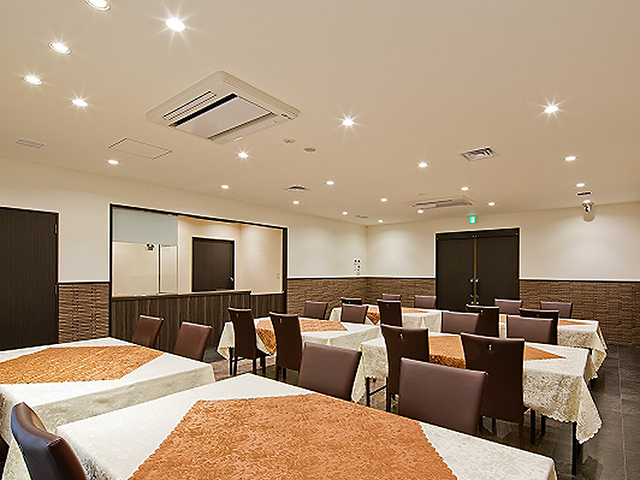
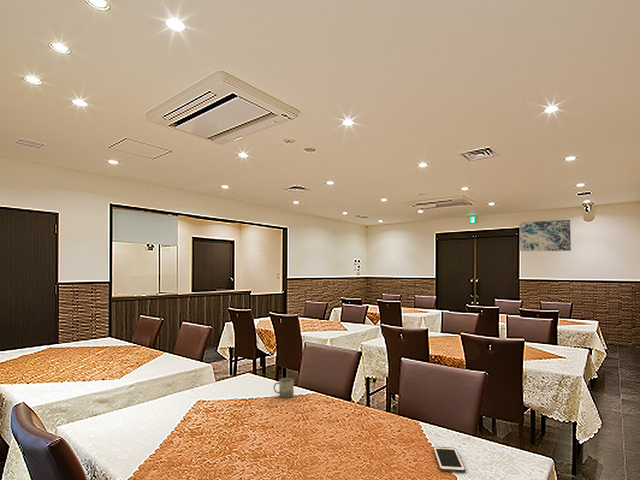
+ cup [273,377,295,399]
+ cell phone [432,446,466,474]
+ wall art [519,219,572,252]
